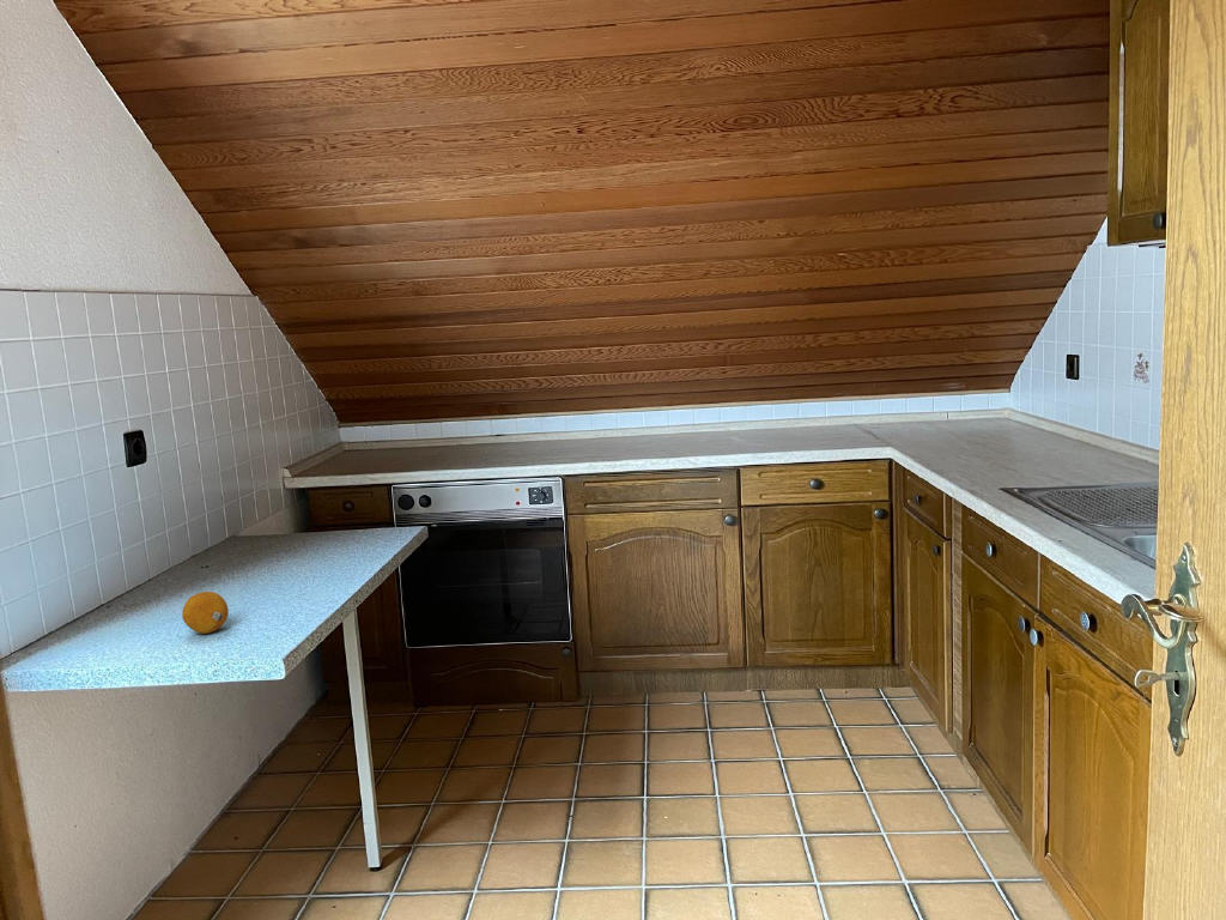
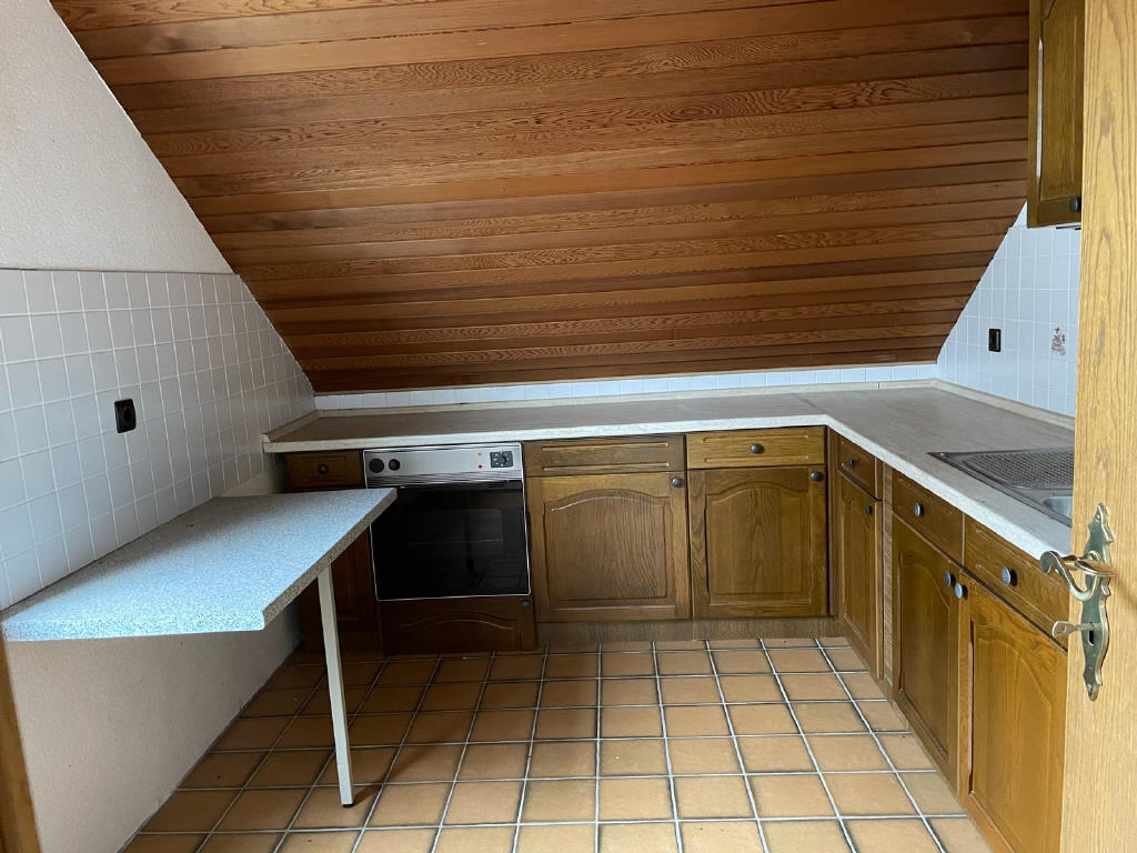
- fruit [181,591,230,635]
